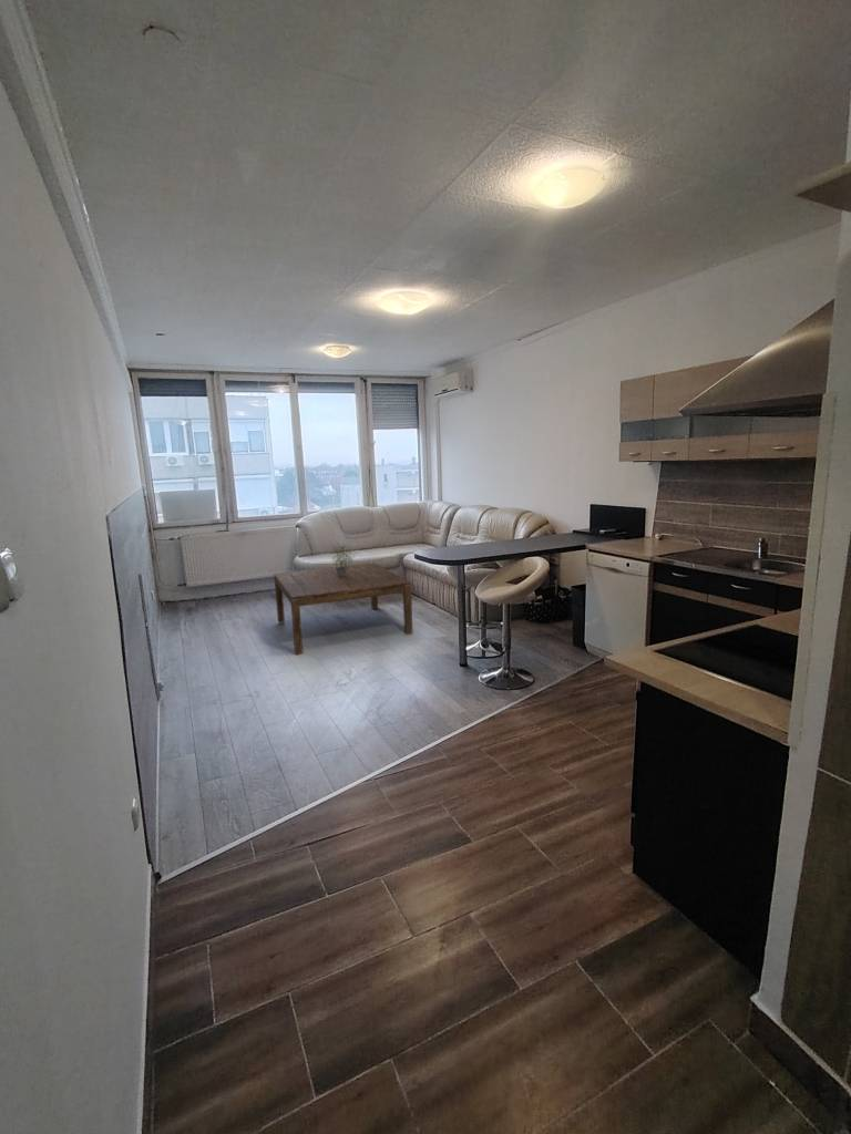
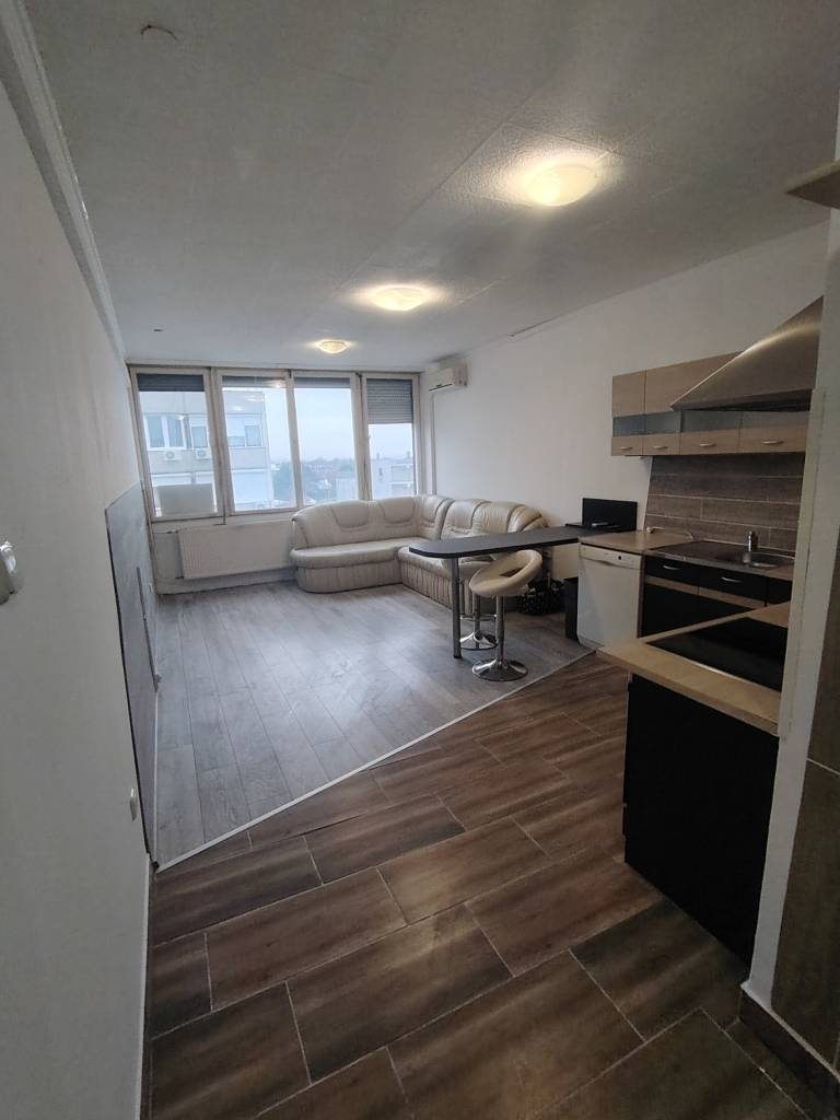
- potted plant [329,540,359,576]
- coffee table [273,561,413,656]
